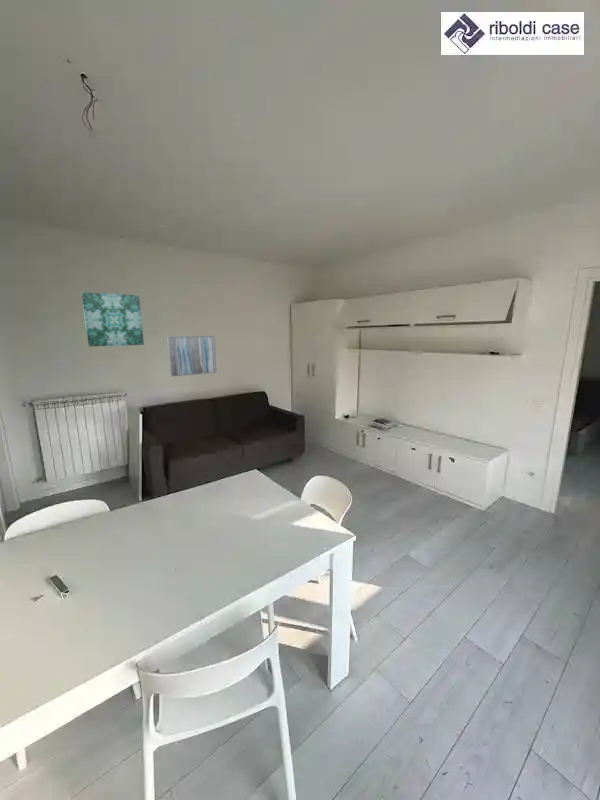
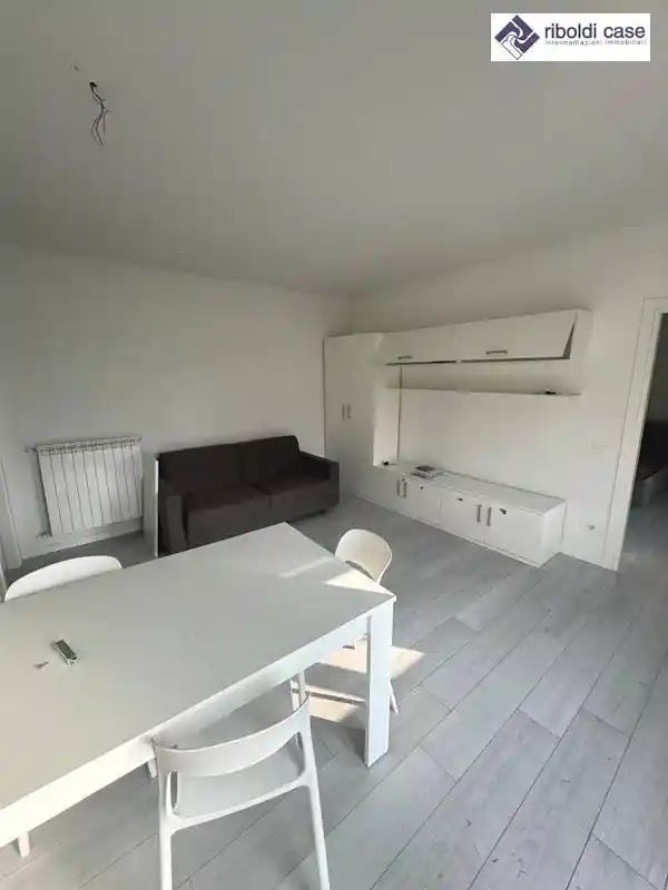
- wall art [166,335,218,378]
- wall art [80,291,145,347]
